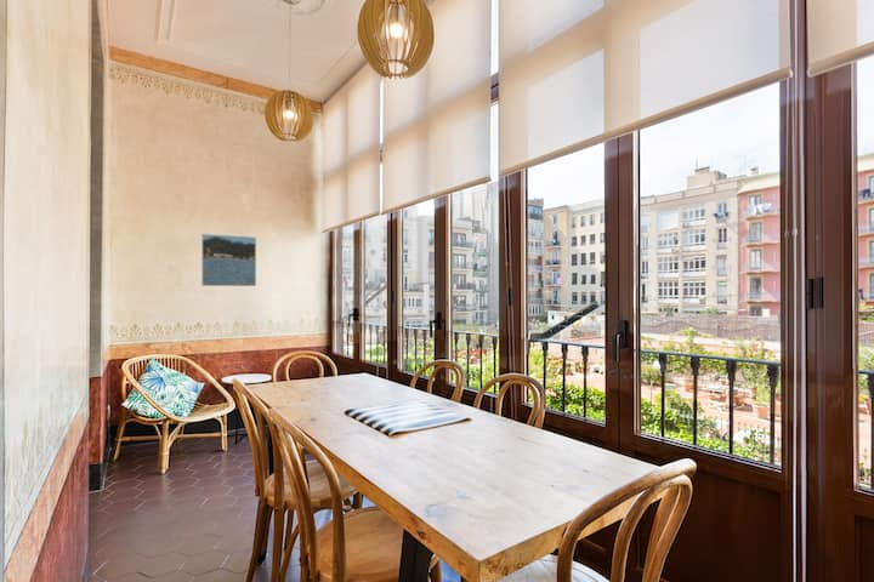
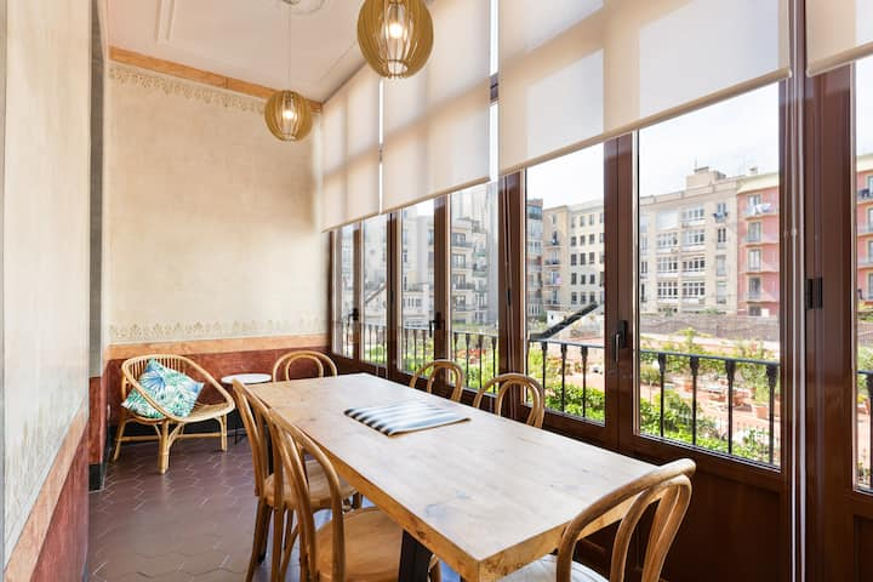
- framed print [200,233,257,287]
